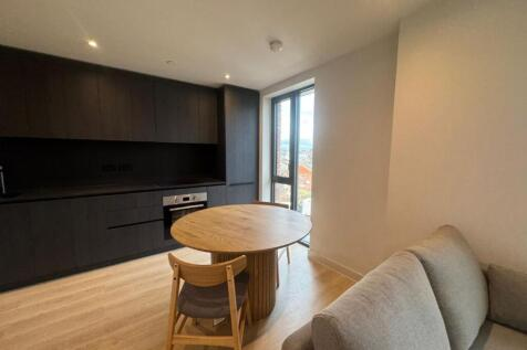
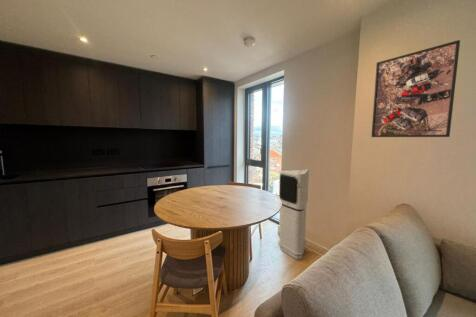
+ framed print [370,39,461,138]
+ air purifier [277,168,310,260]
